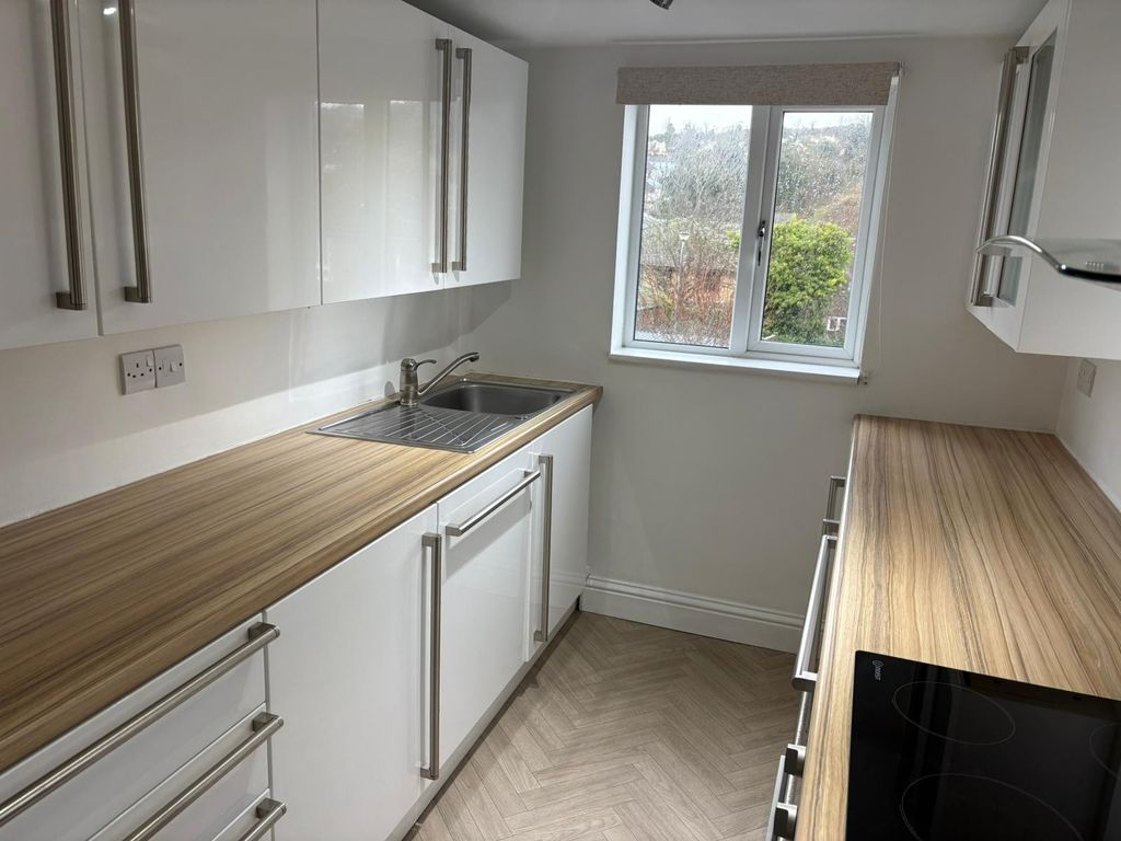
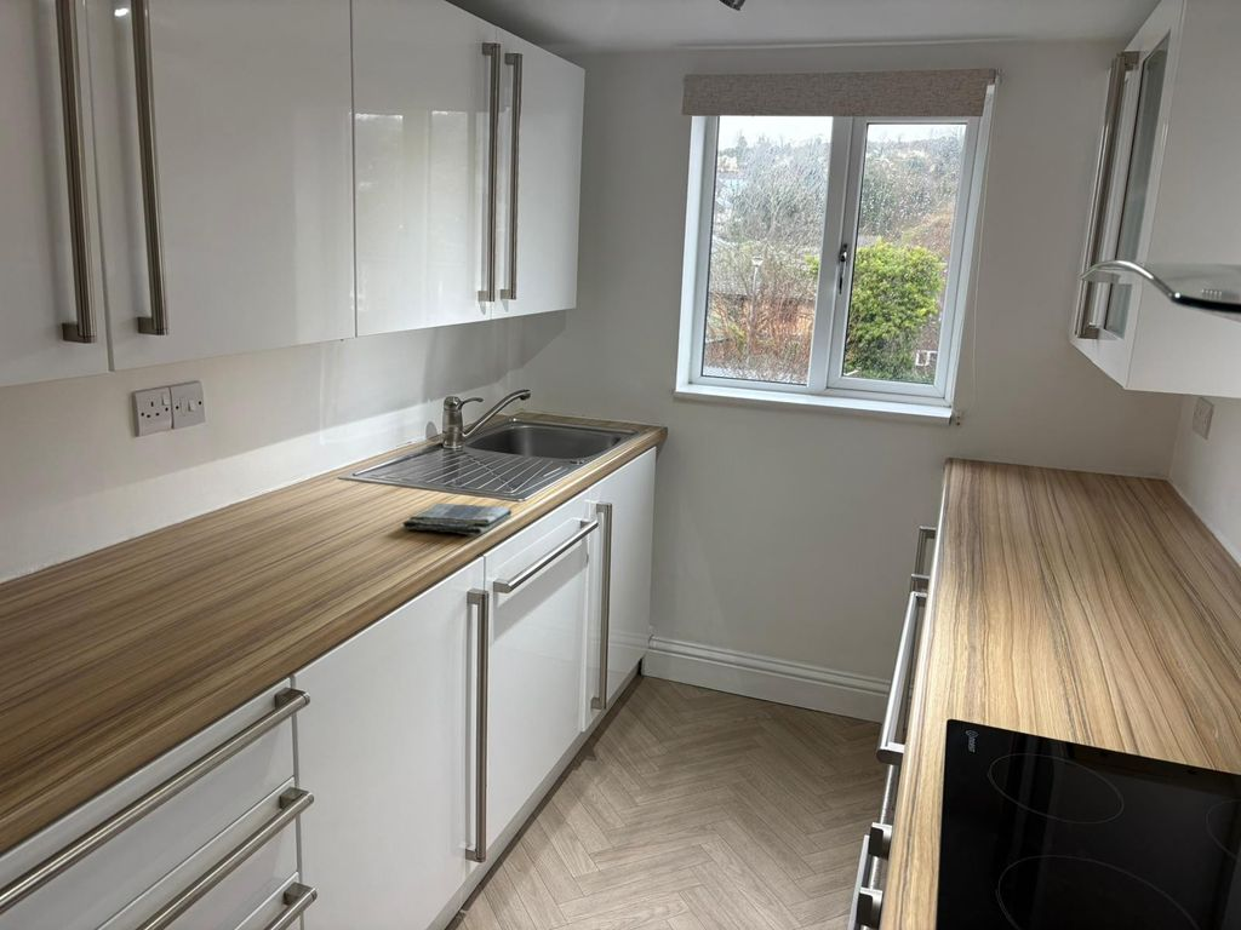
+ dish towel [401,503,513,536]
